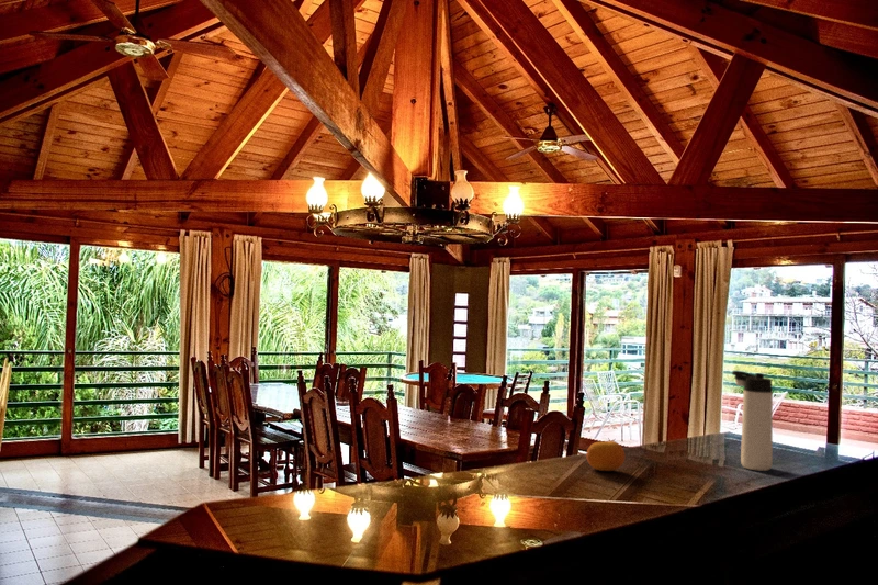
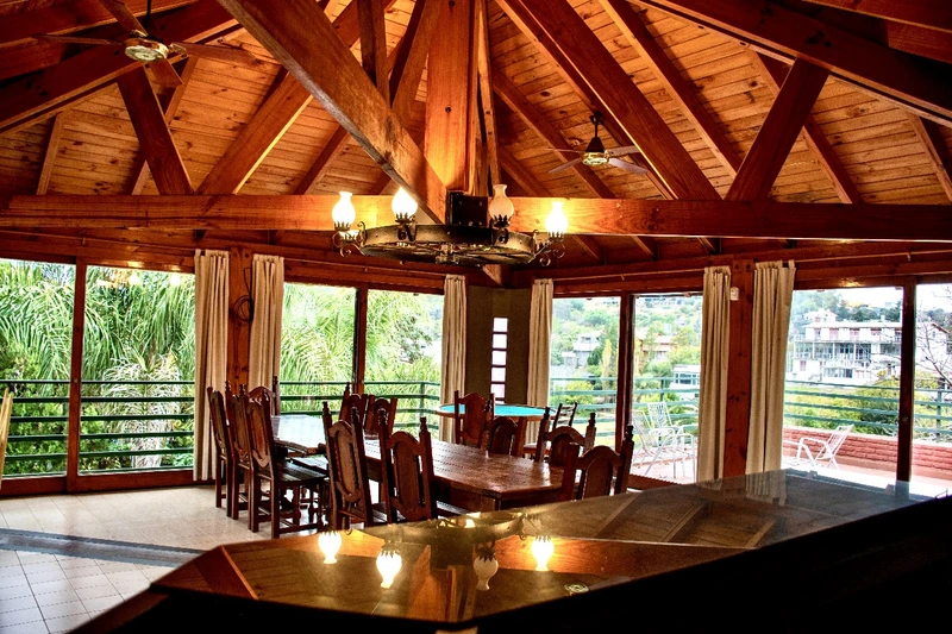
- thermos bottle [731,370,774,472]
- fruit [585,439,627,472]
